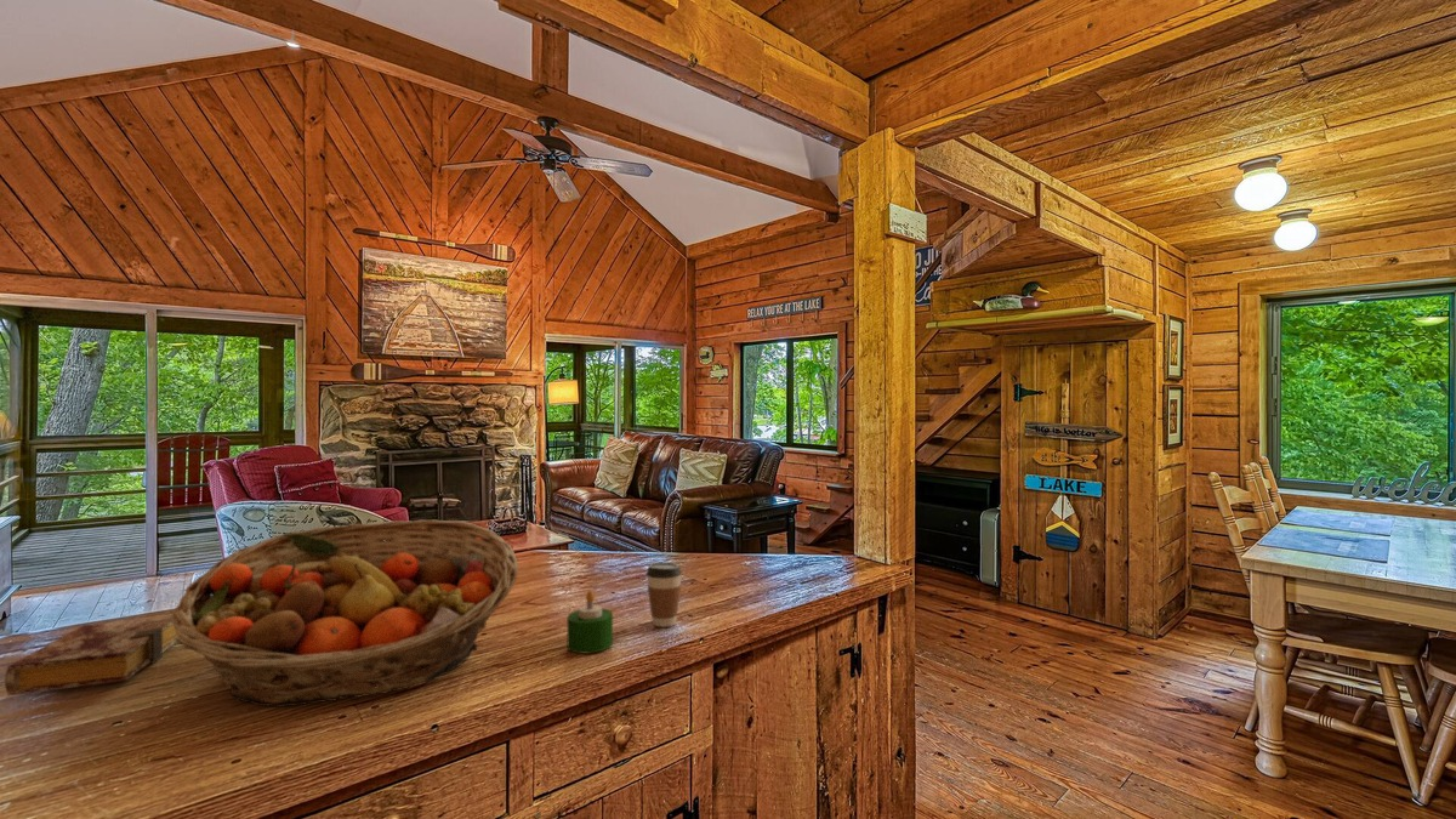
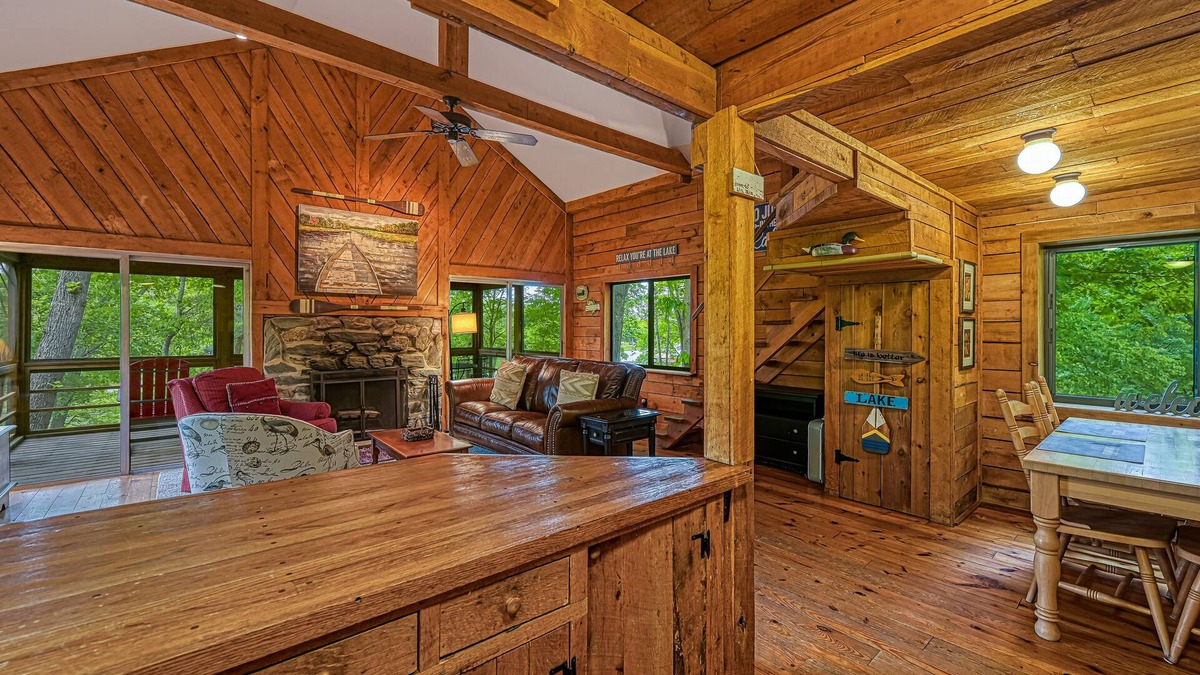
- coffee cup [645,562,683,629]
- fruit basket [170,519,519,707]
- book [4,615,178,696]
- candle [567,590,614,654]
